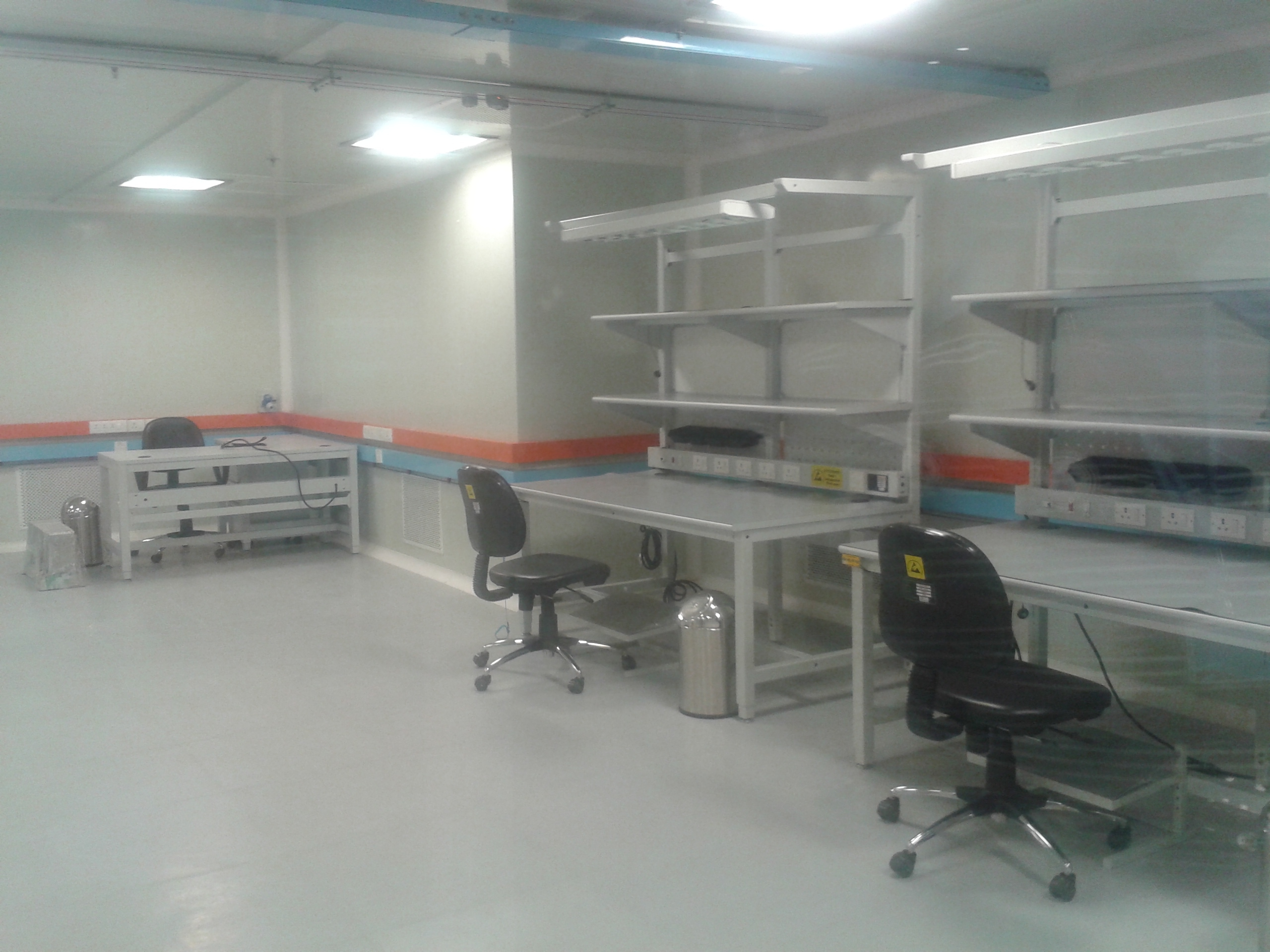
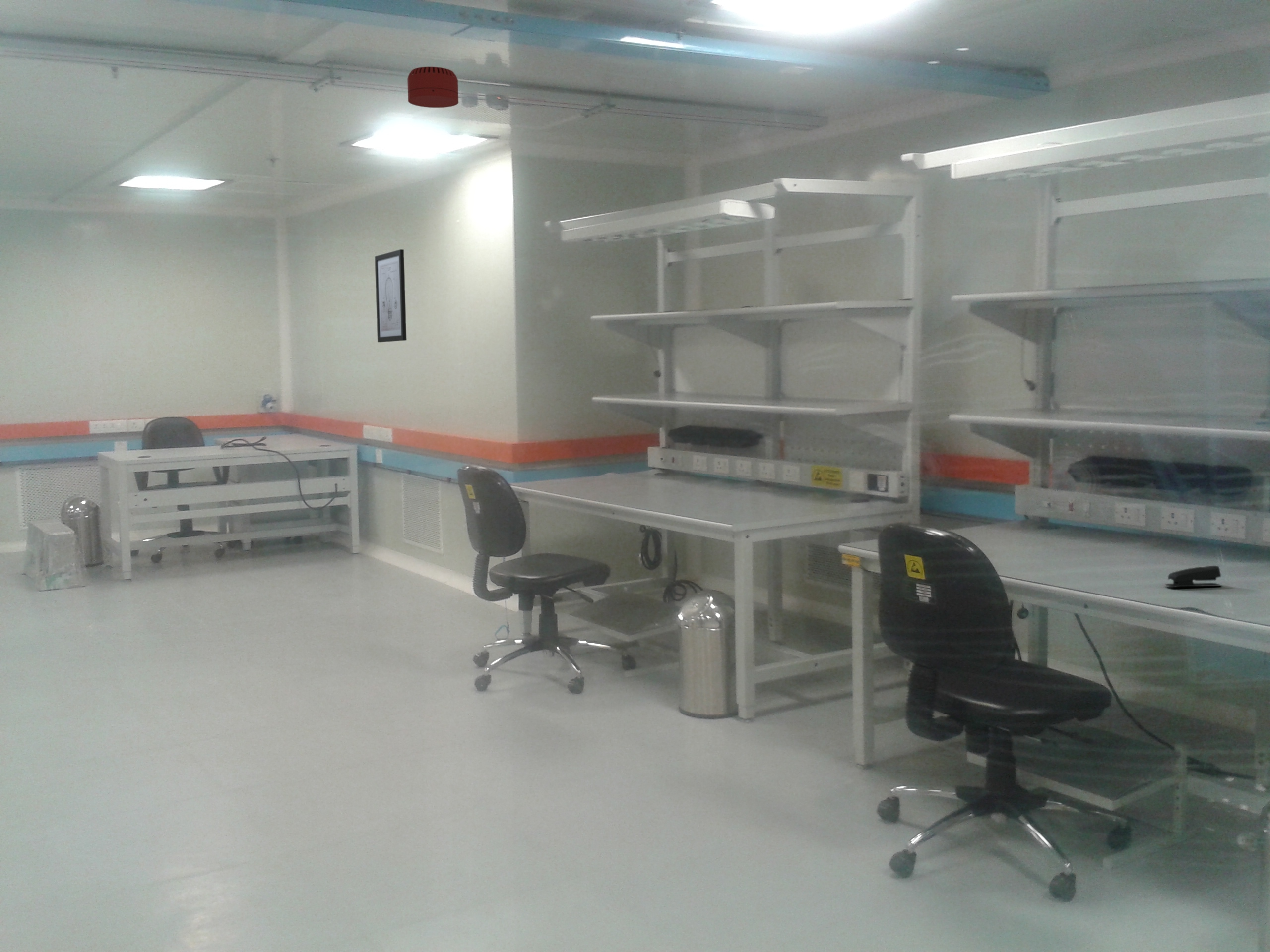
+ wall art [374,249,407,343]
+ stapler [1165,565,1222,587]
+ smoke detector [407,66,459,108]
